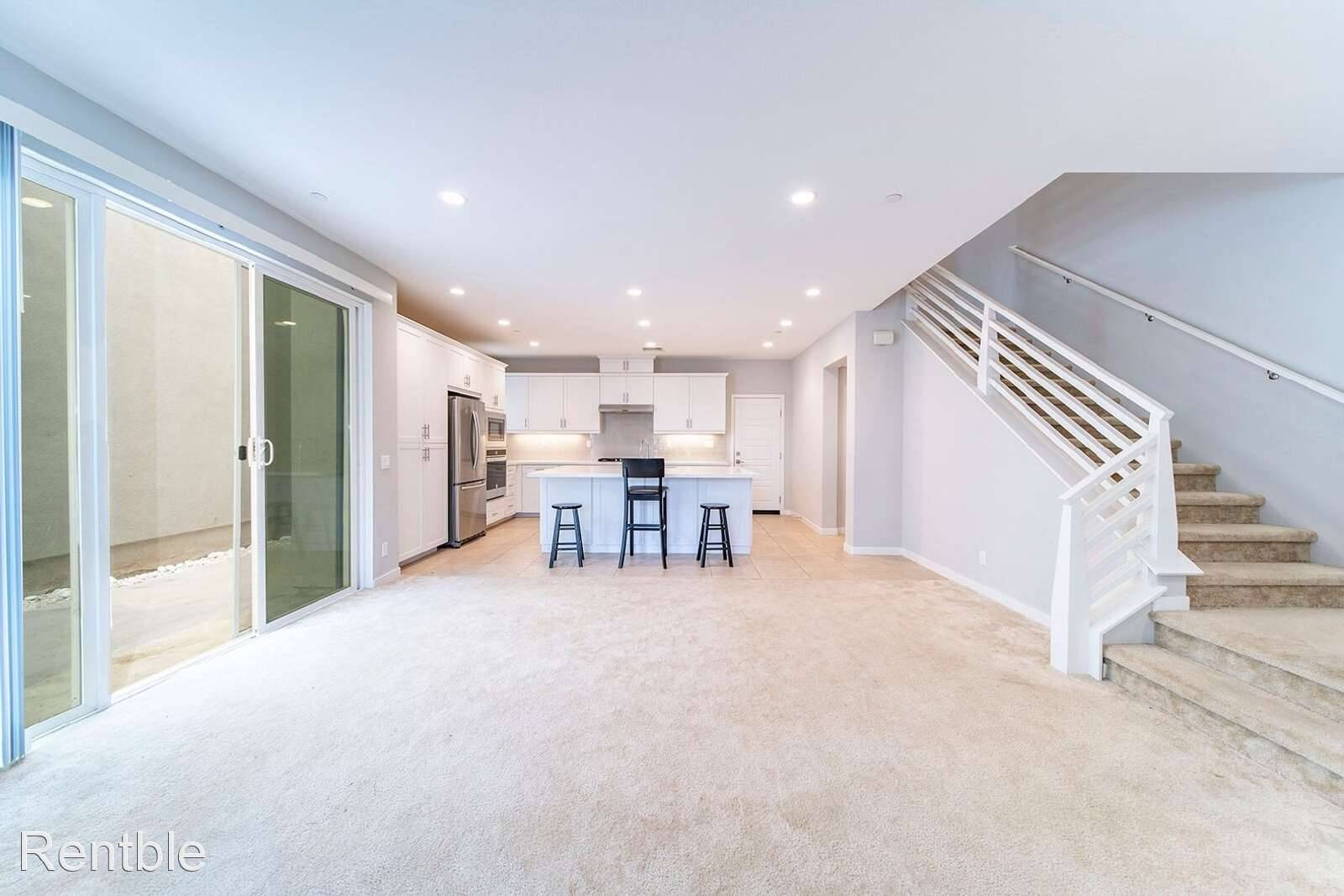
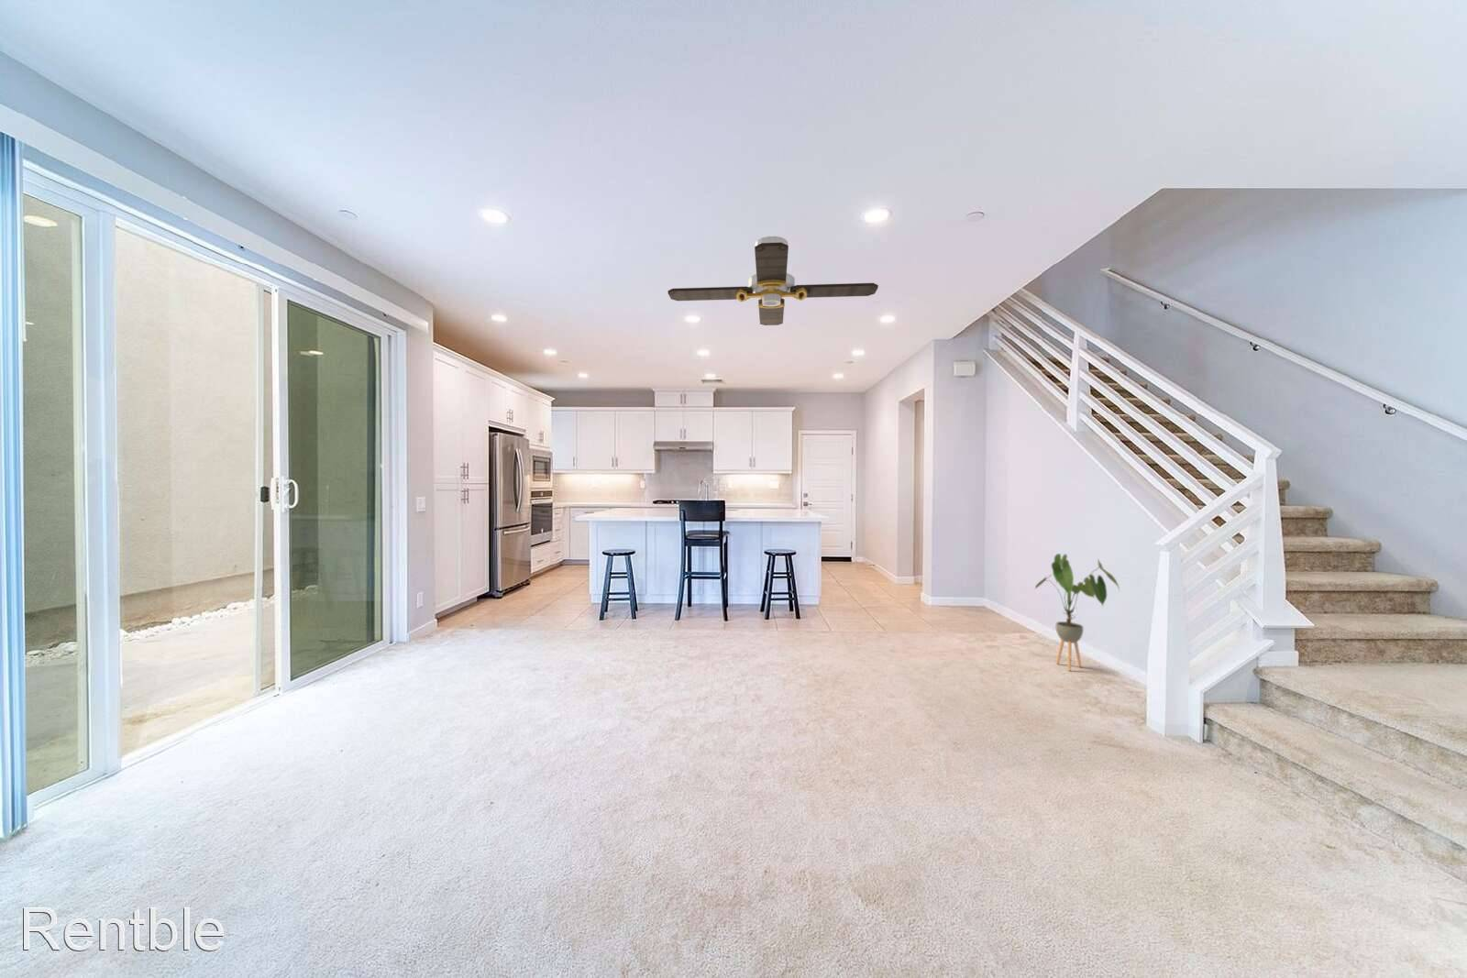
+ ceiling fan [667,236,880,326]
+ house plant [1035,552,1120,672]
